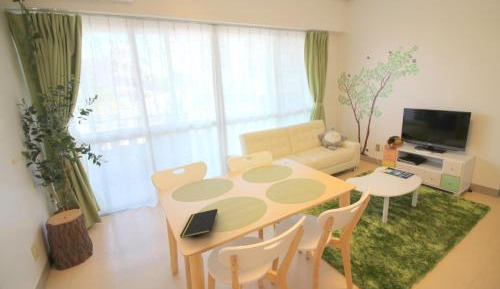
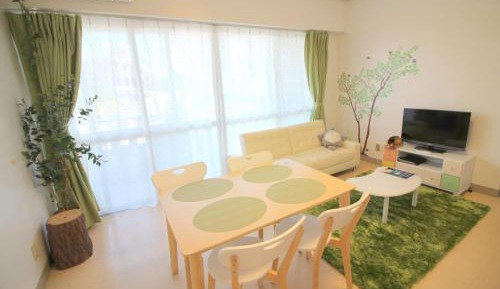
- notepad [179,208,219,239]
